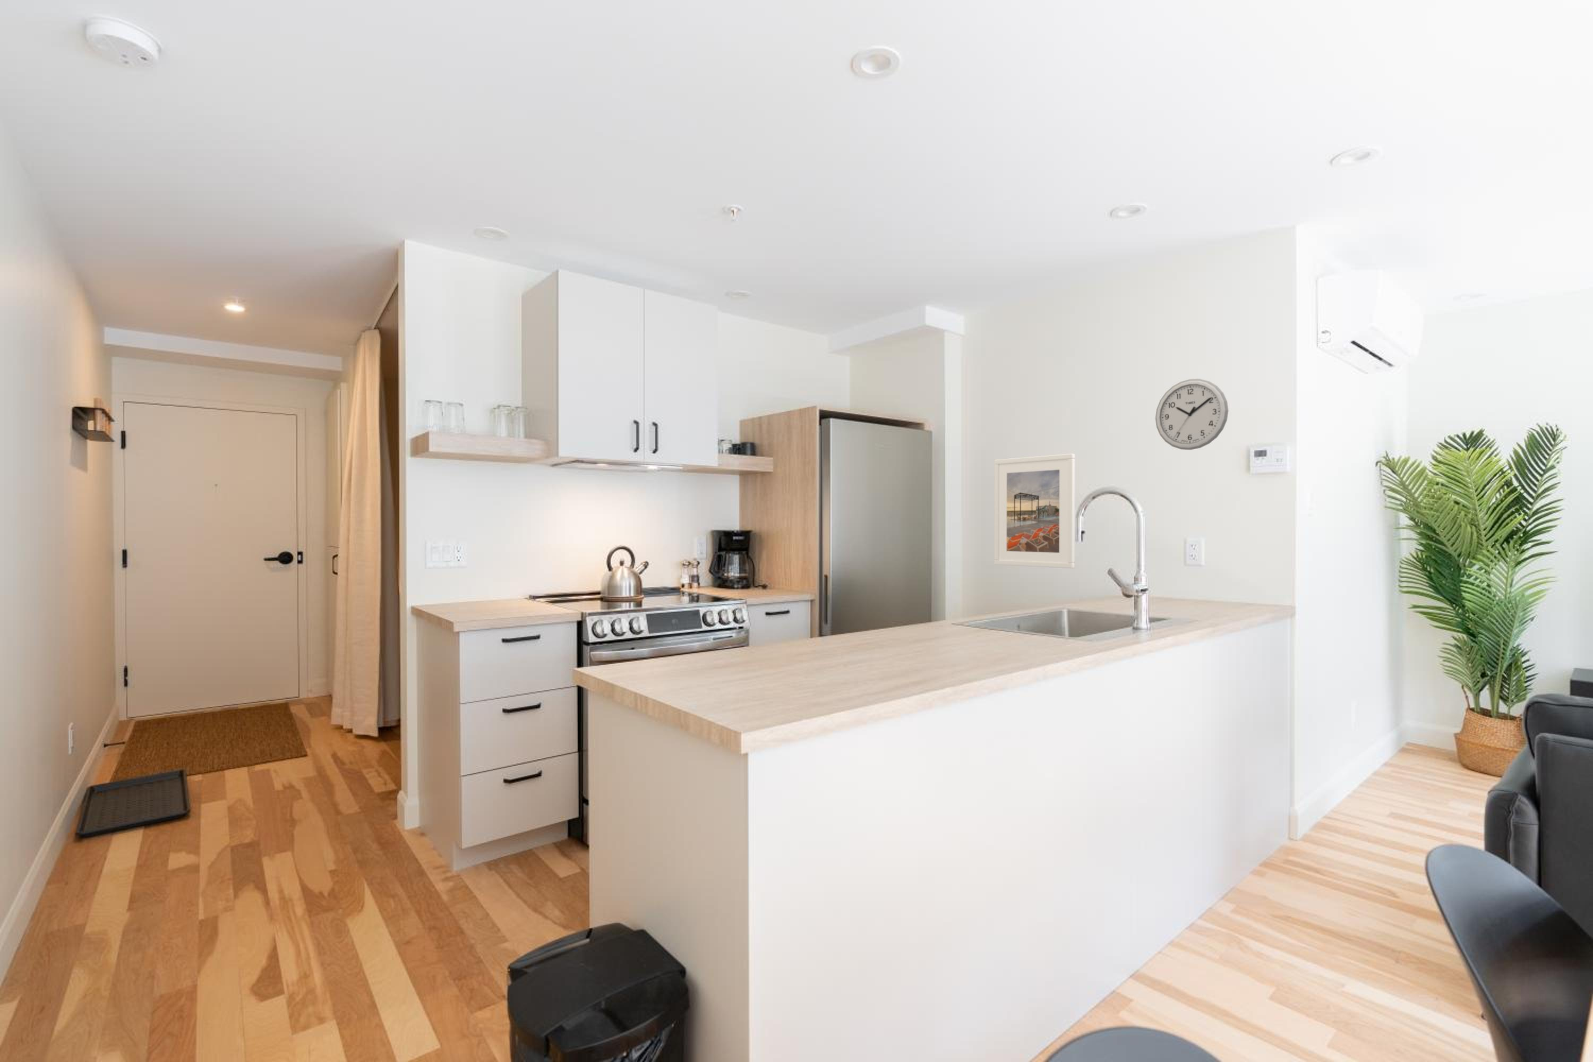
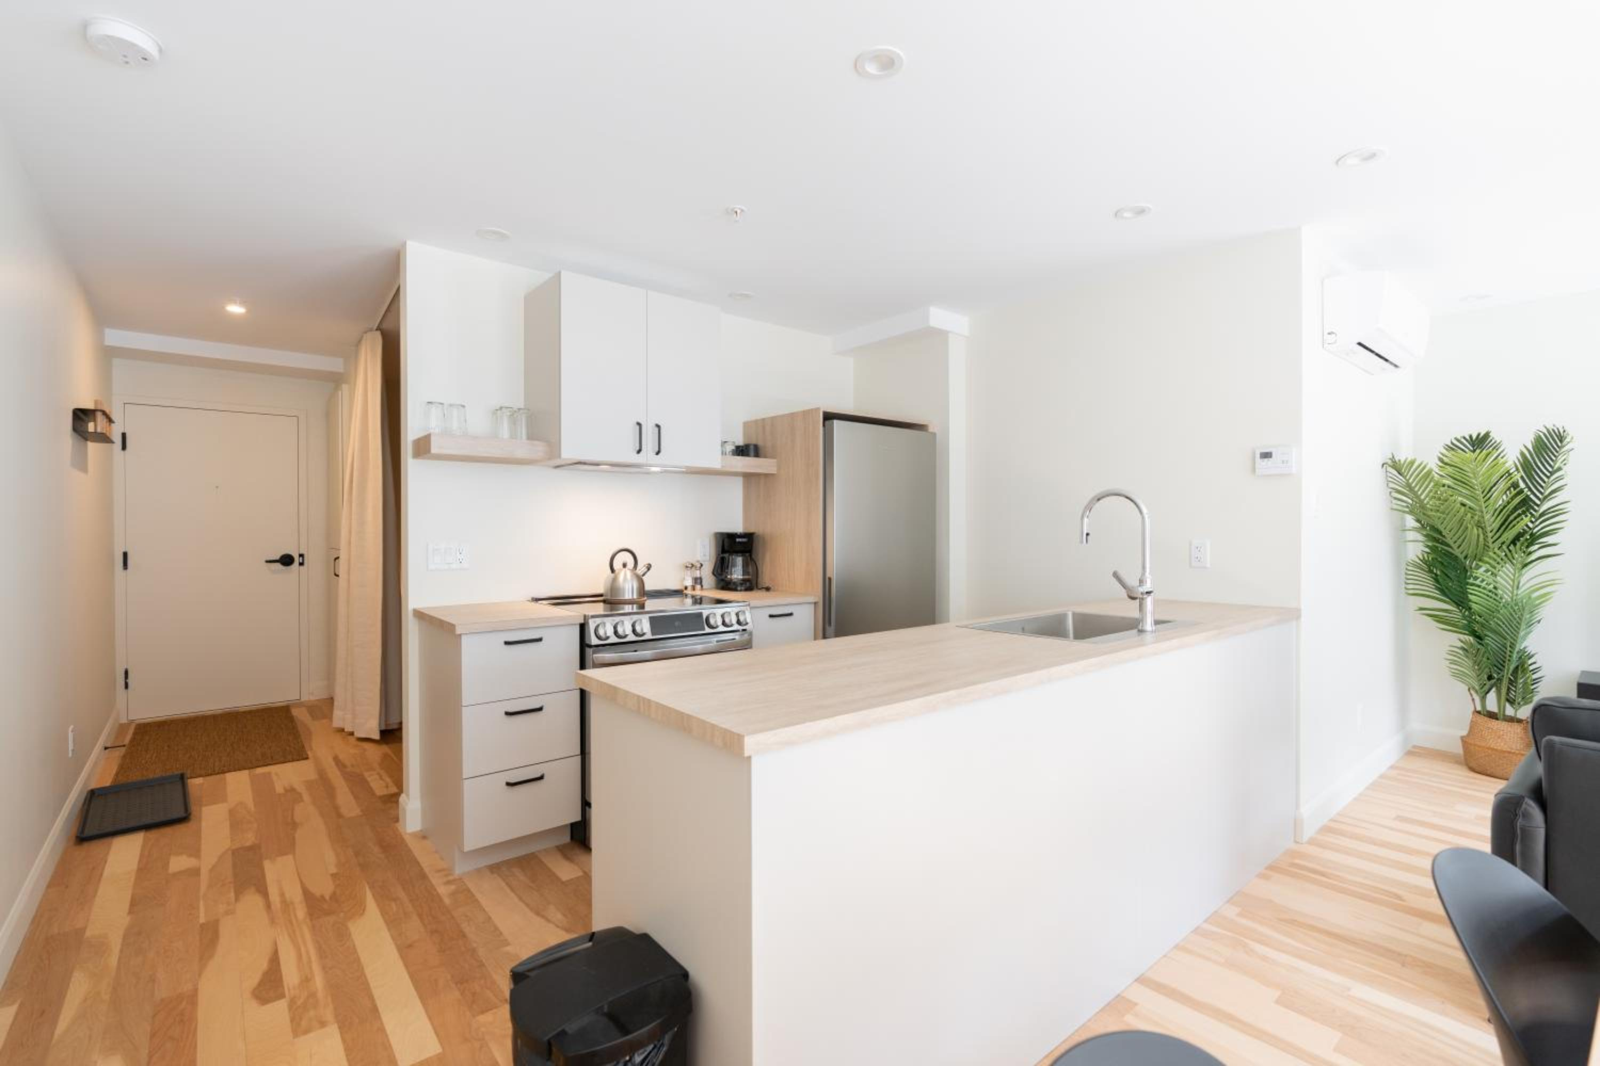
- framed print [994,453,1075,569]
- wall clock [1154,378,1229,450]
